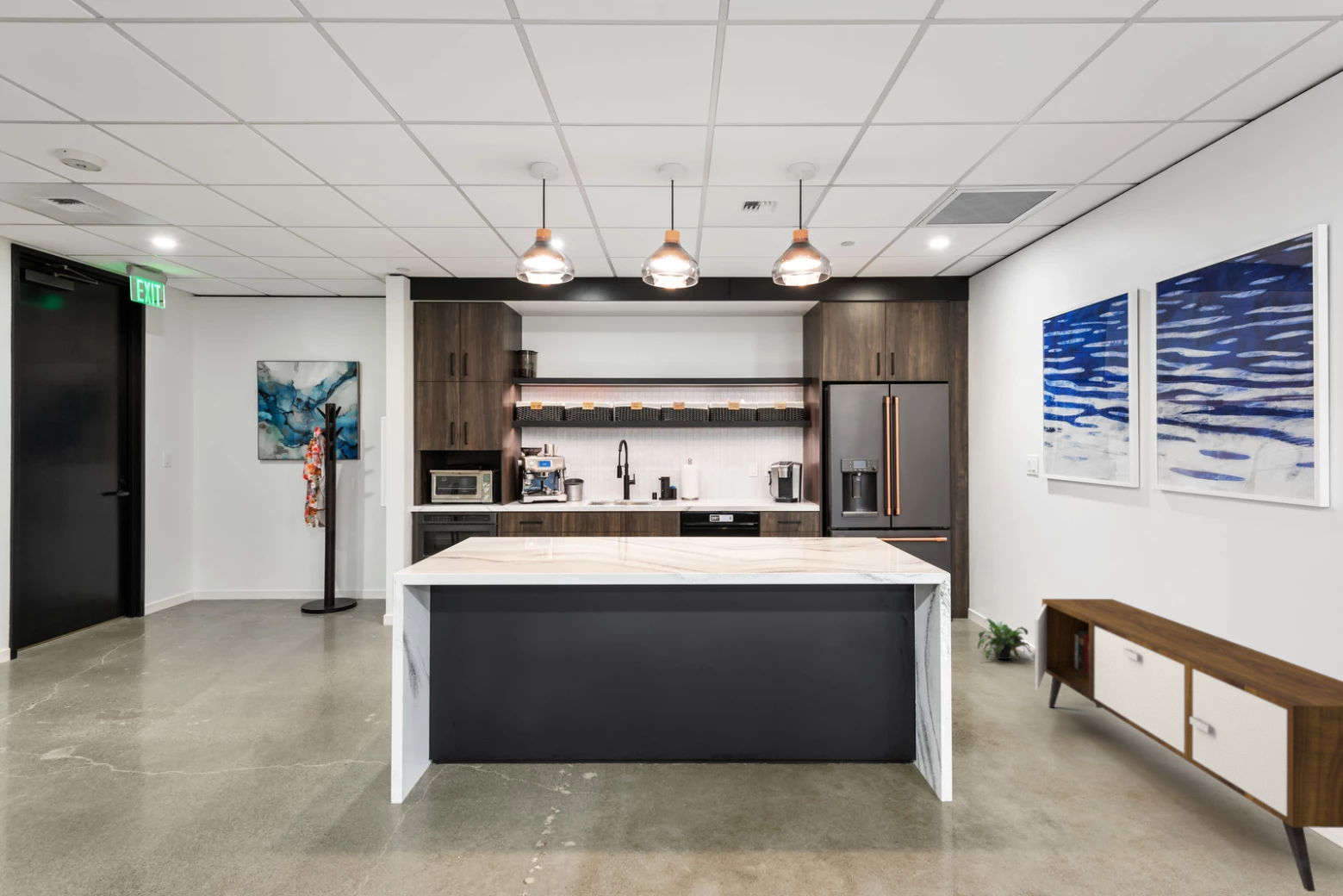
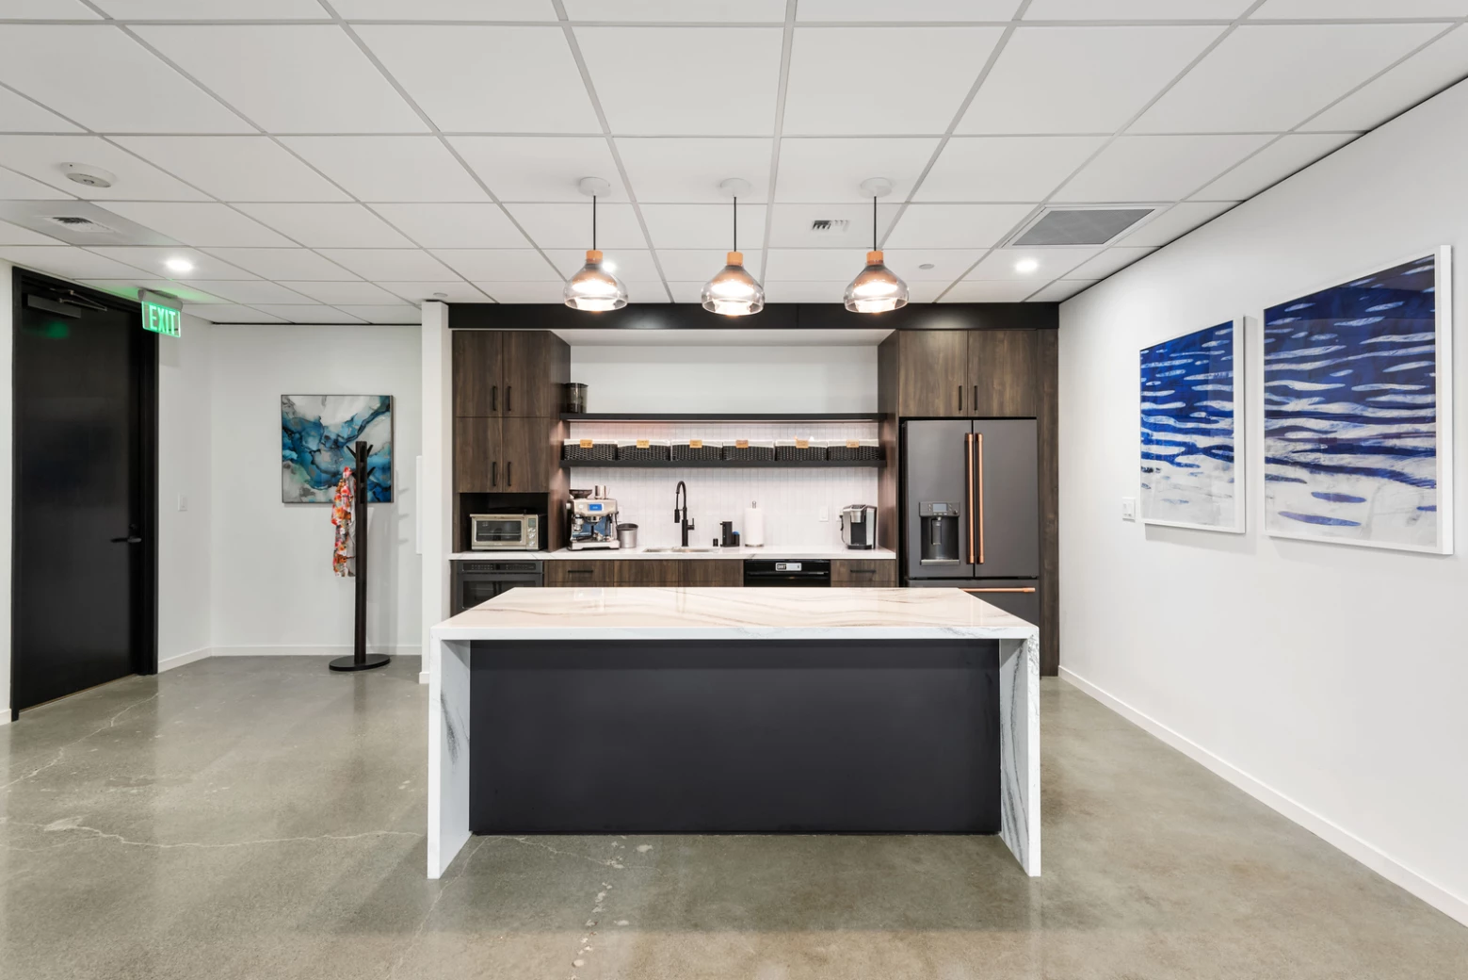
- media console [1029,598,1343,893]
- potted plant [977,617,1035,662]
